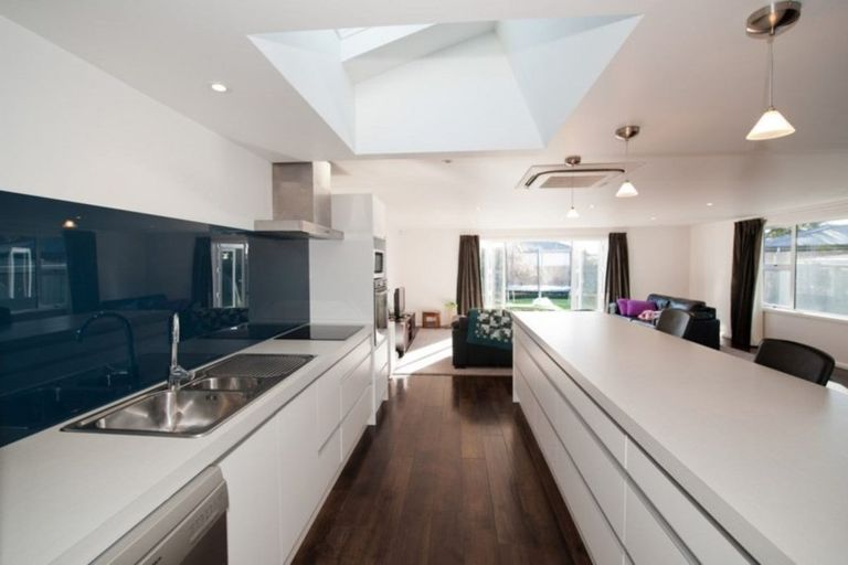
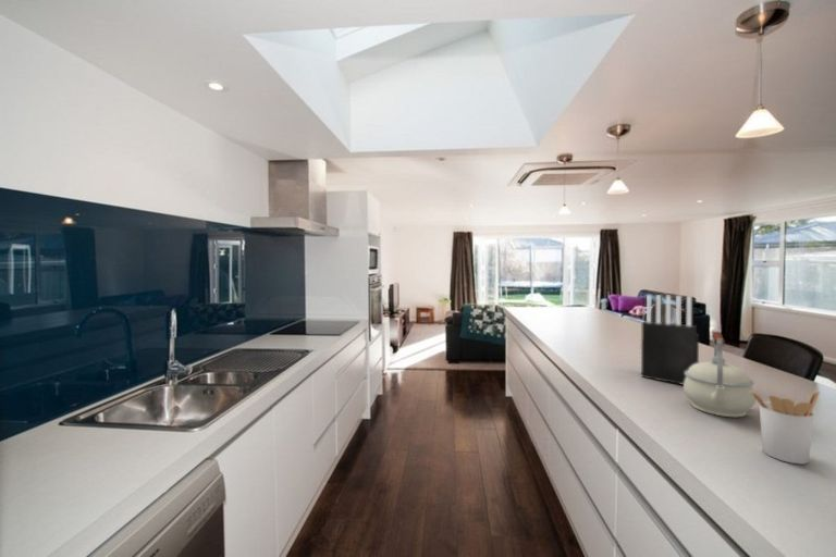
+ utensil holder [750,391,820,465]
+ knife block [640,294,700,386]
+ kettle [683,331,757,418]
